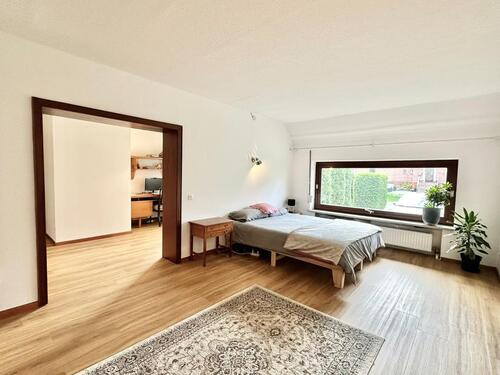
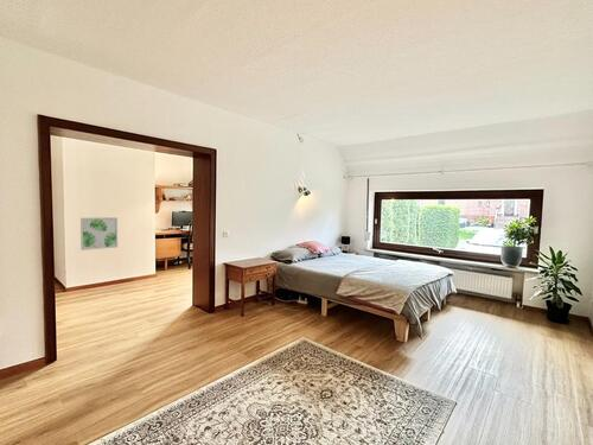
+ wall art [79,216,119,252]
